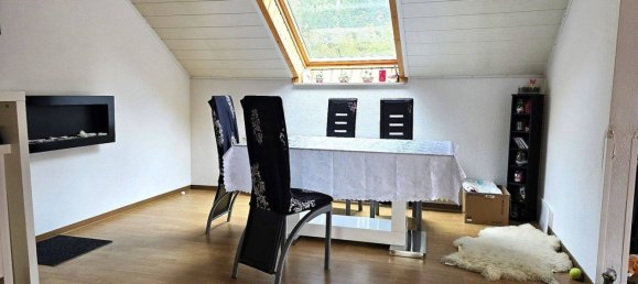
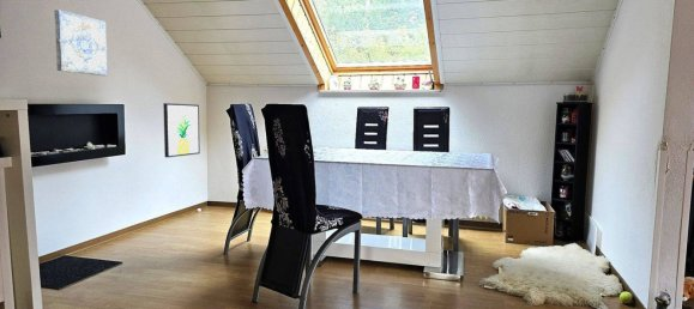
+ wall art [162,102,201,158]
+ wall art [54,8,109,77]
